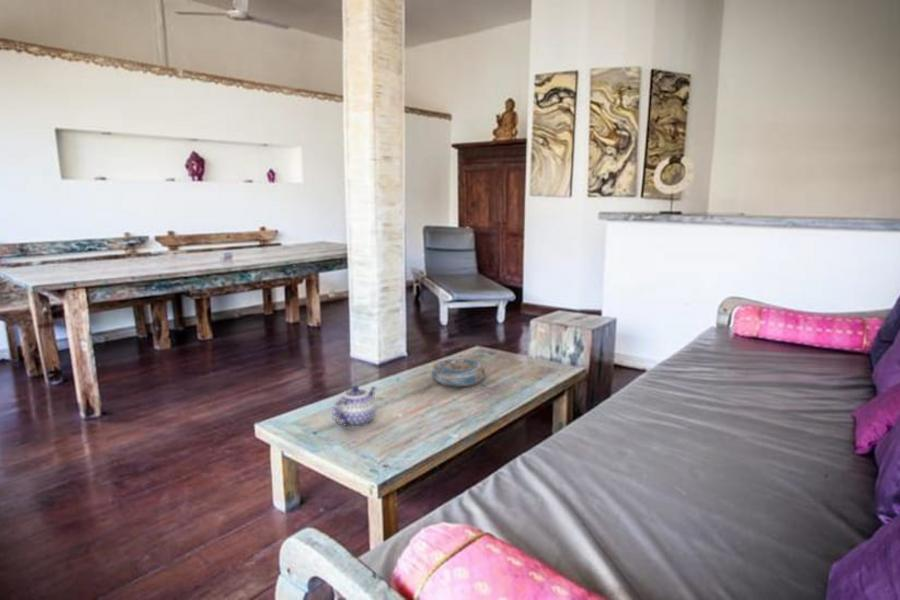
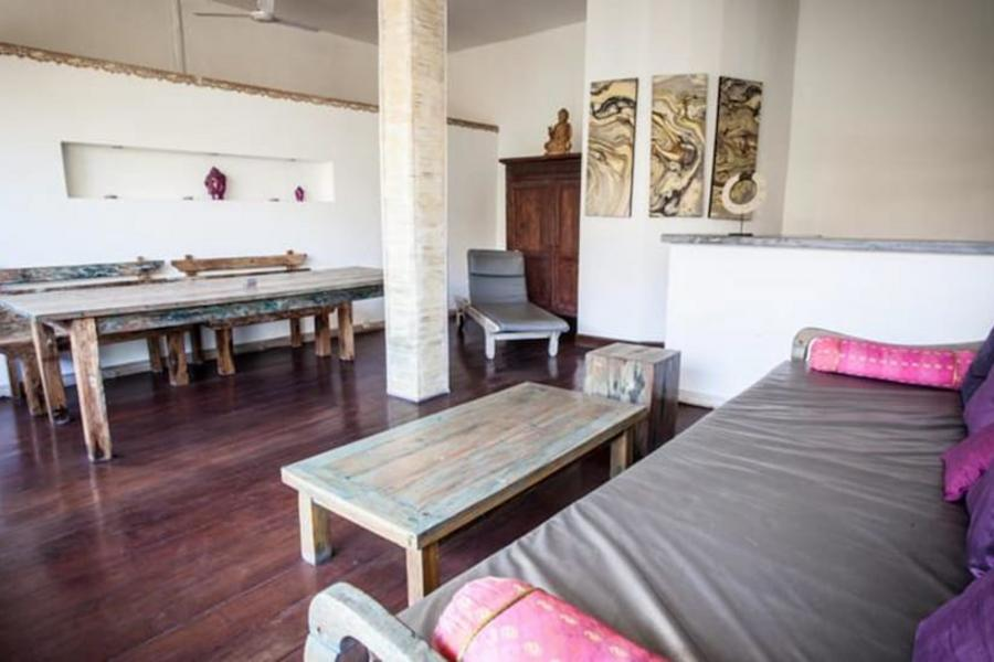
- decorative bowl [431,357,487,388]
- teapot [331,385,377,429]
